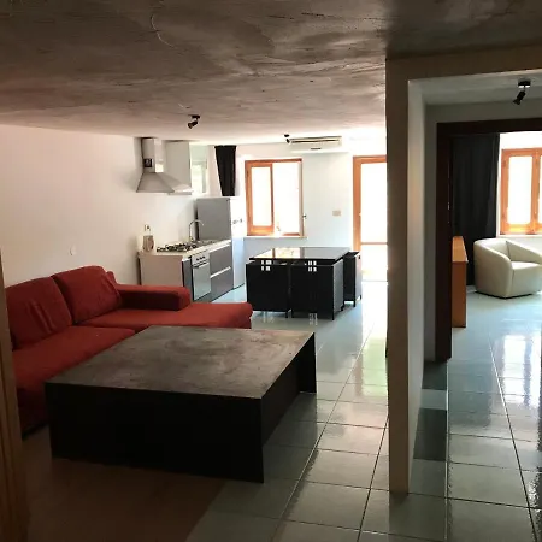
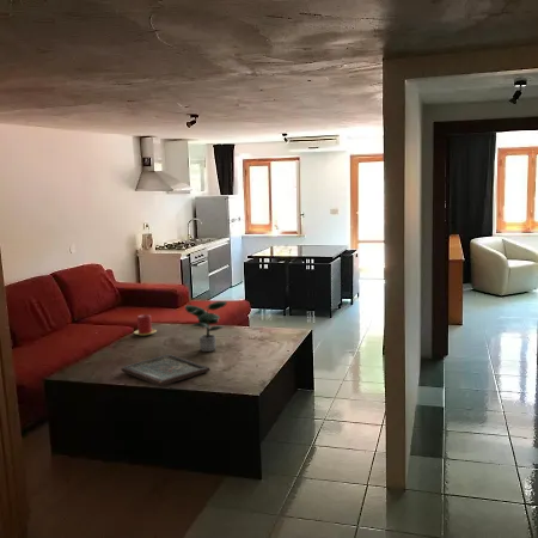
+ board game [120,353,212,387]
+ candle [133,313,158,337]
+ potted plant [184,300,228,353]
